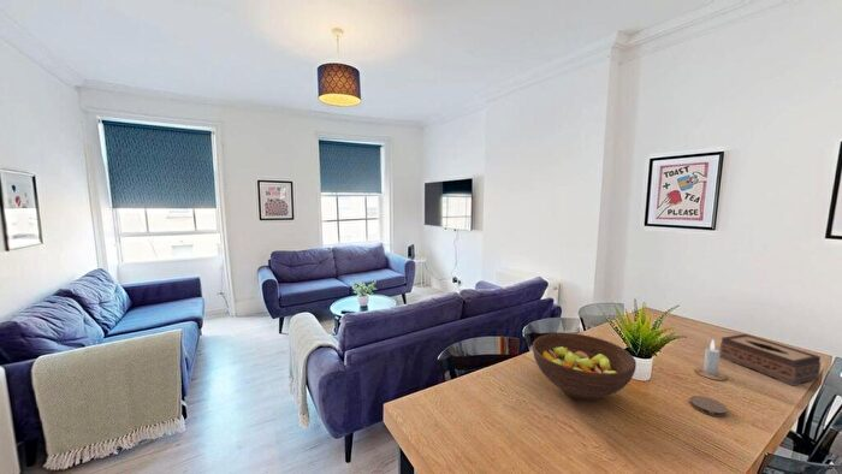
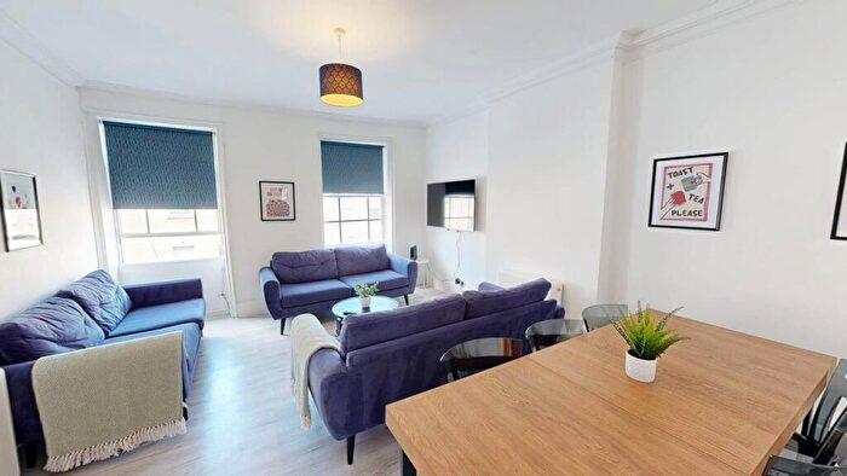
- fruit bowl [532,332,638,402]
- candle [693,338,729,381]
- coaster [688,395,729,417]
- tissue box [719,333,822,387]
